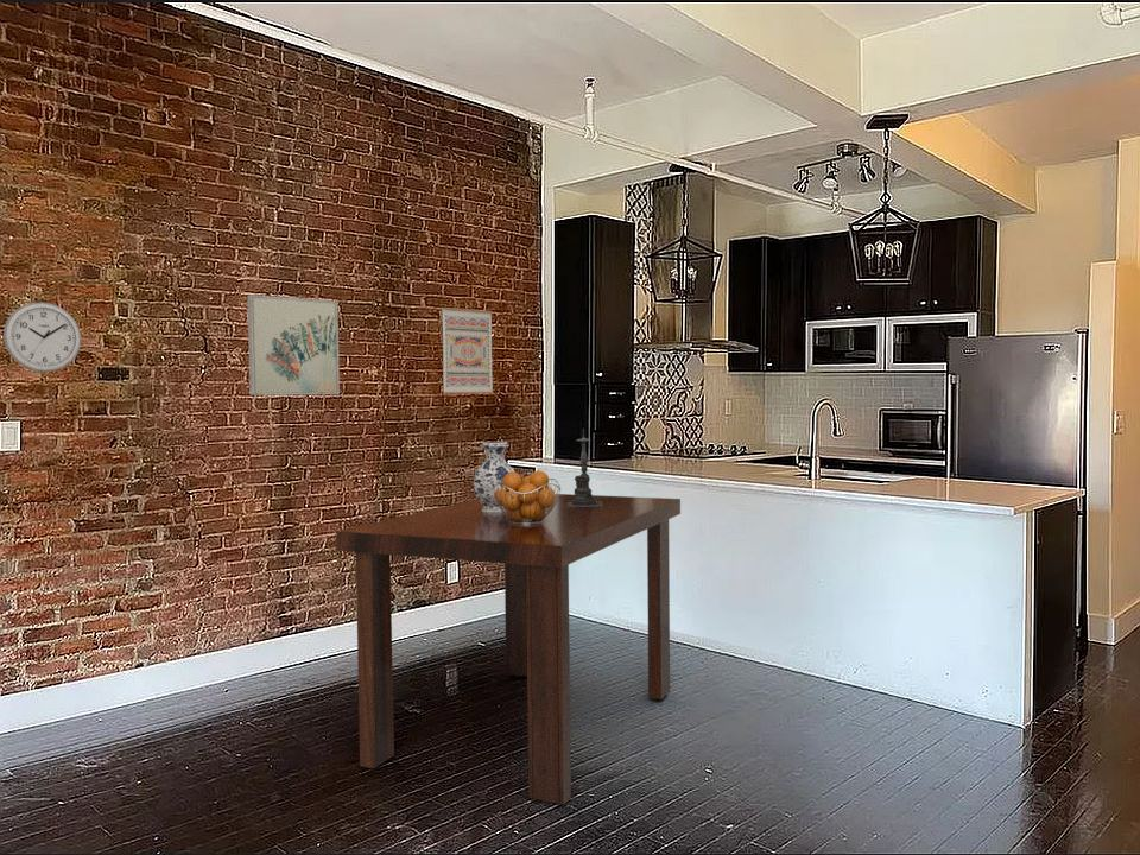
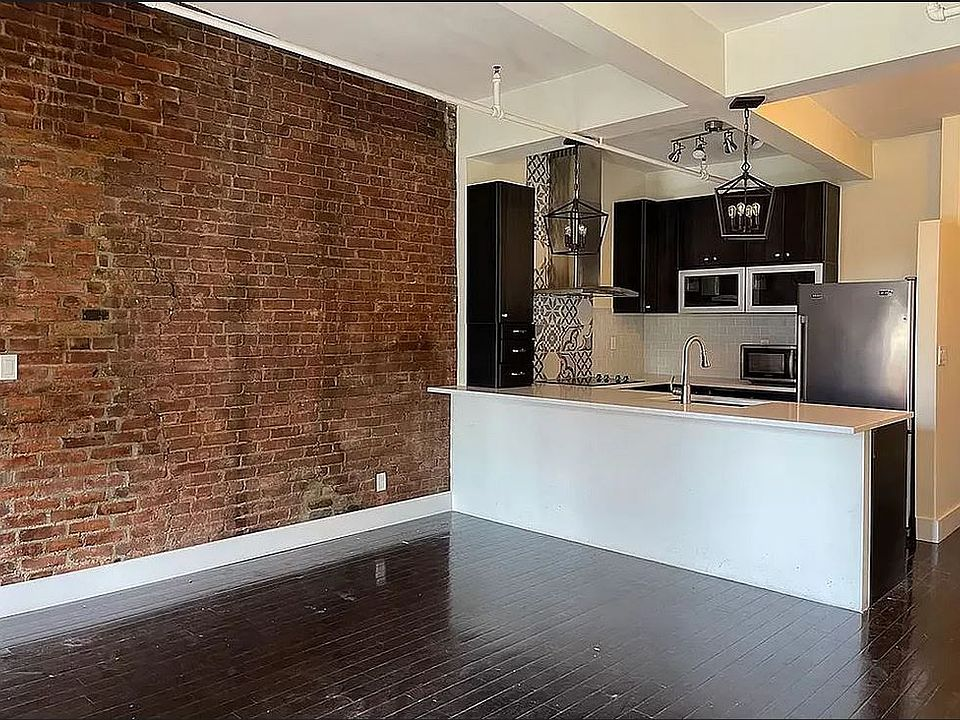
- fruit basket [492,470,562,525]
- wall art [441,306,495,395]
- wall clock [2,300,82,373]
- dining table [335,493,682,805]
- wall art [246,293,341,397]
- vase [471,441,517,512]
- candle holder [568,429,603,507]
